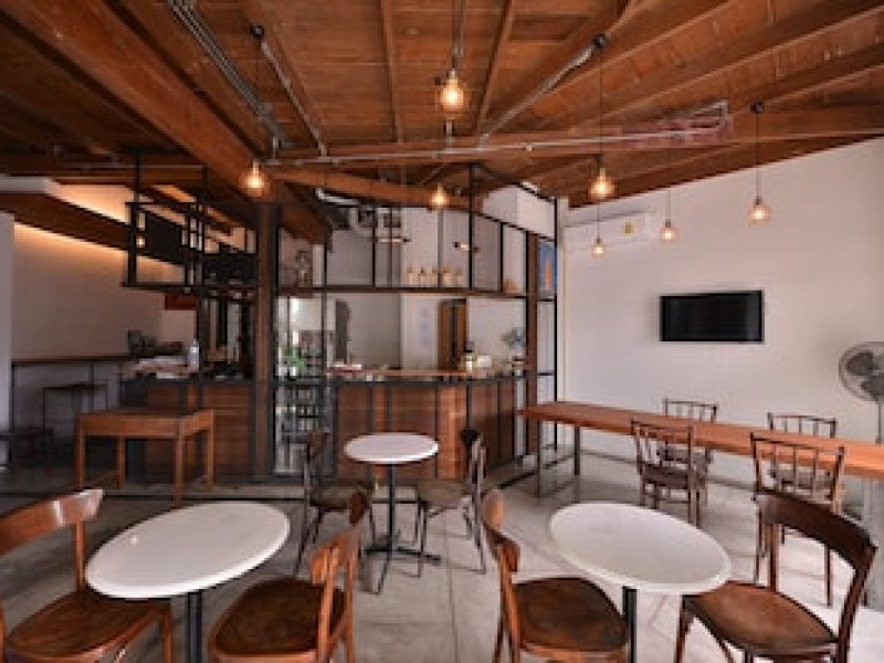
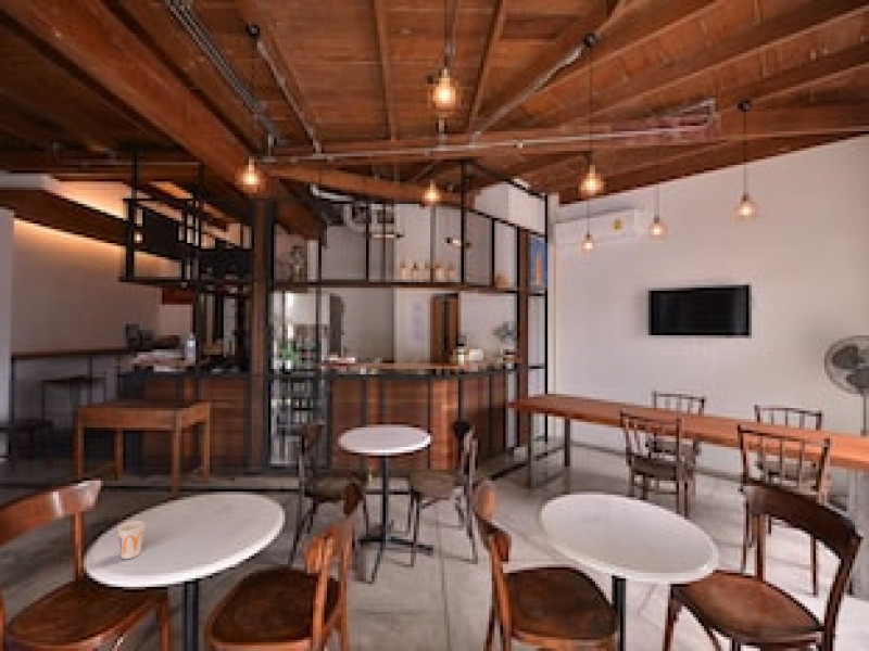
+ cup [116,520,146,560]
